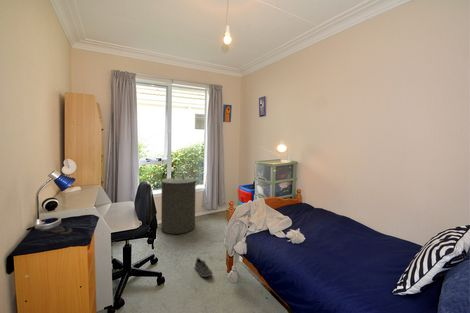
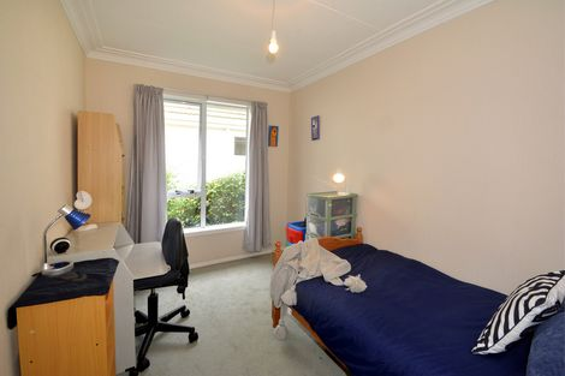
- laundry hamper [157,172,200,235]
- sneaker [194,257,214,278]
